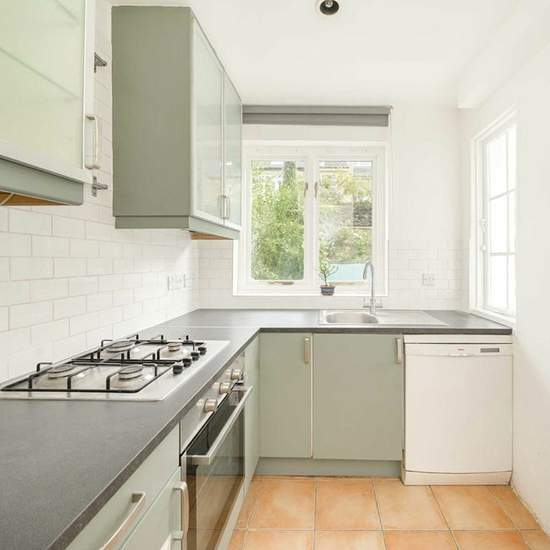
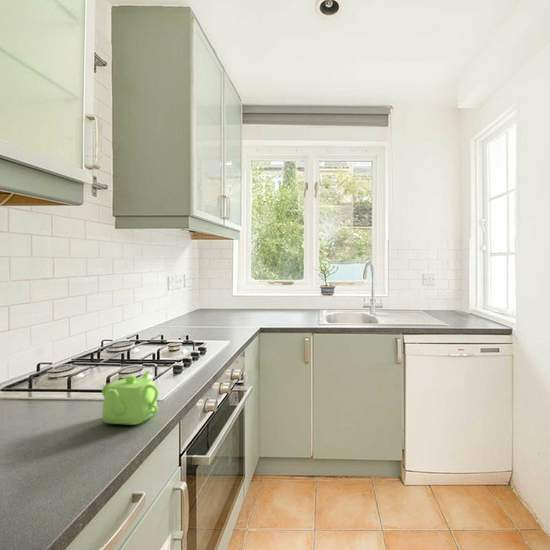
+ teapot [101,370,160,426]
